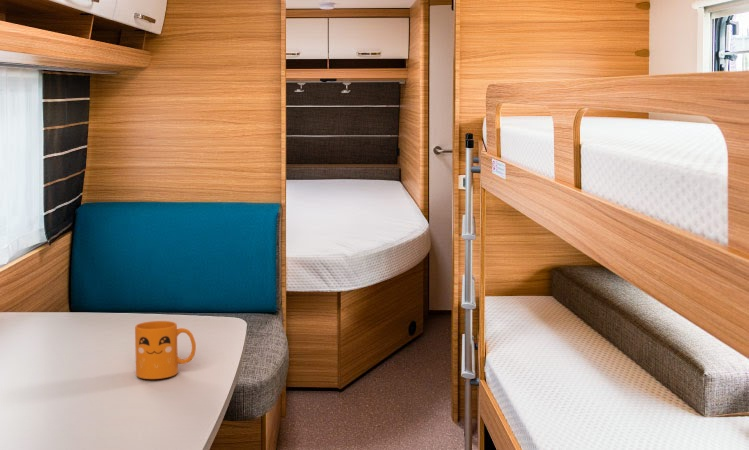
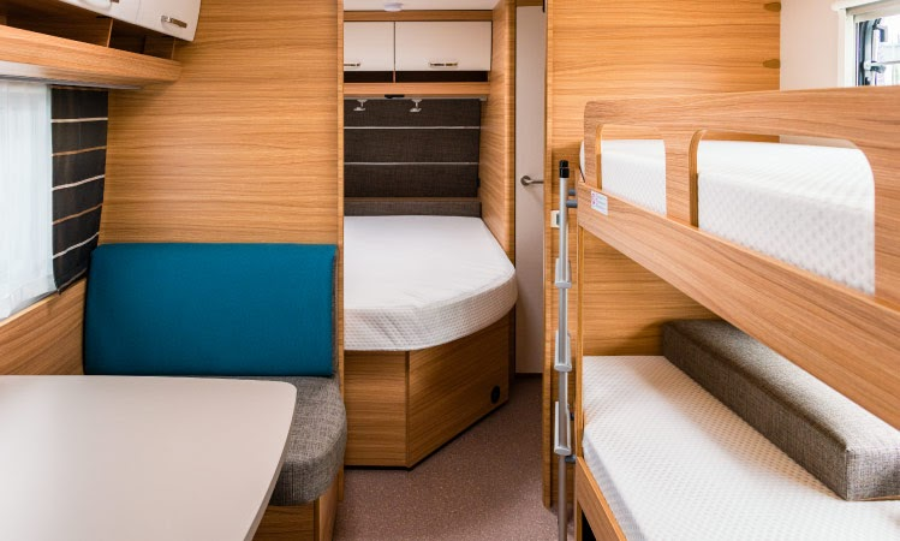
- mug [134,320,197,380]
